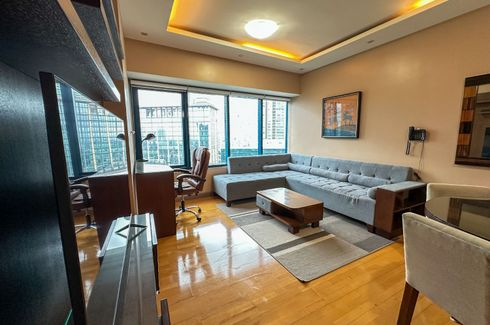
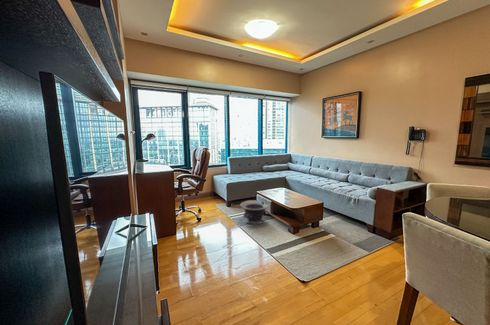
+ decorative bowl [239,199,270,225]
